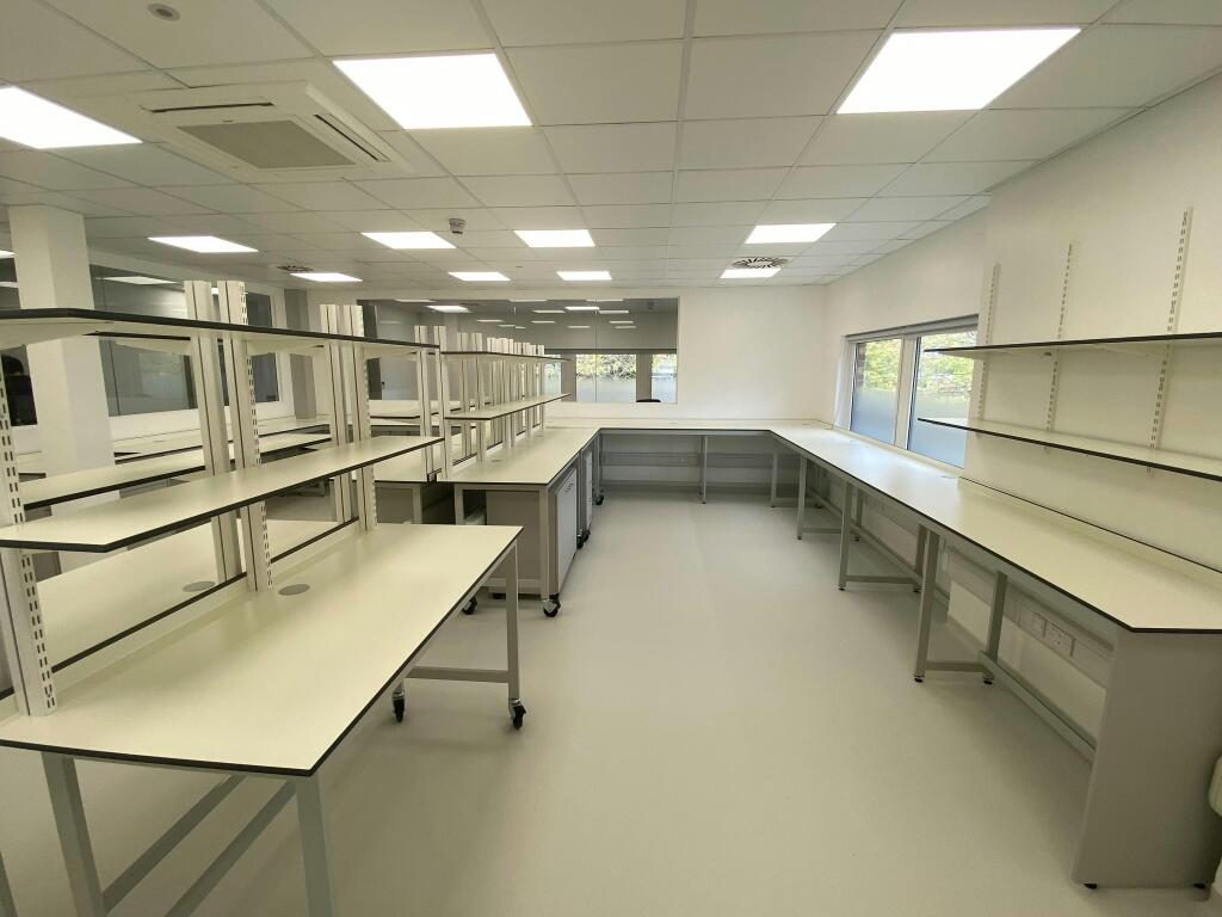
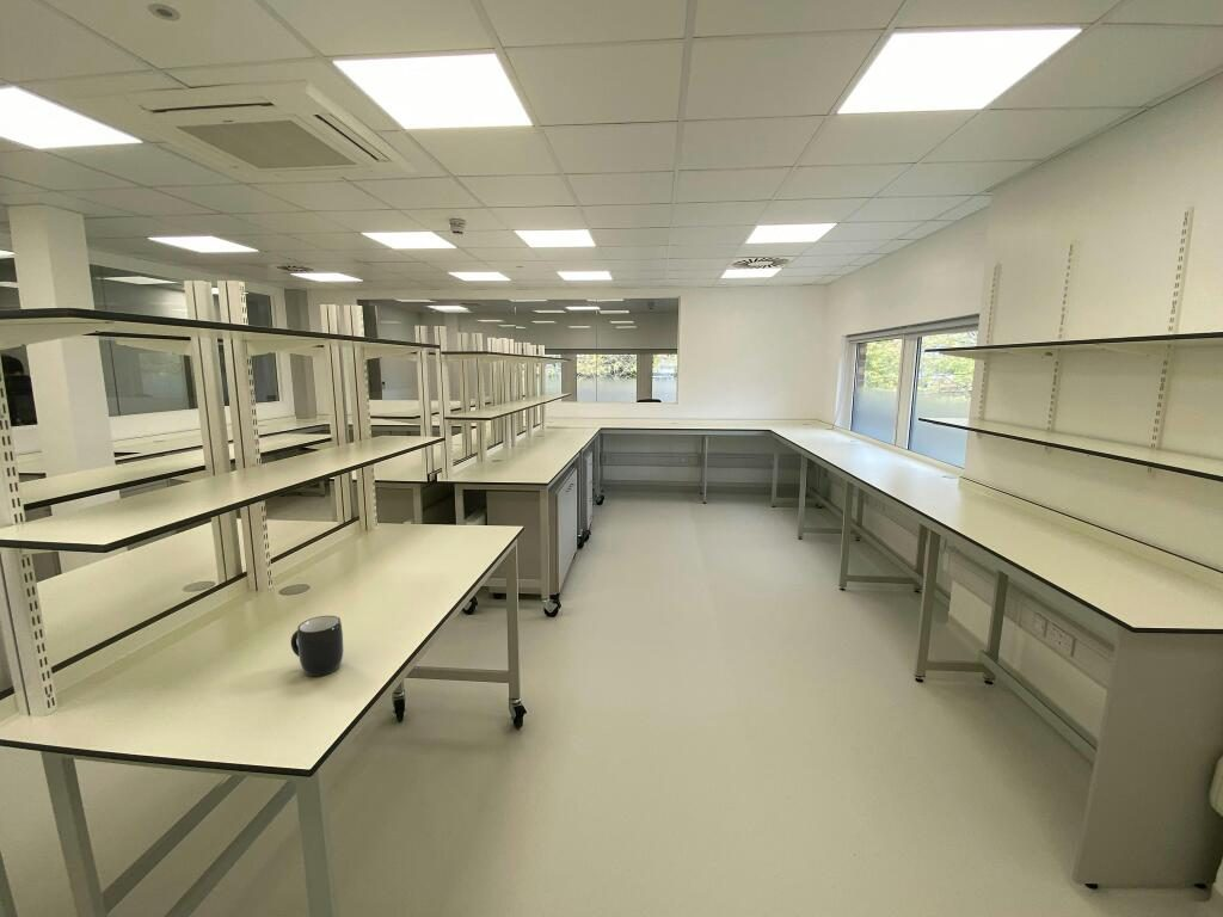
+ mug [290,615,344,678]
